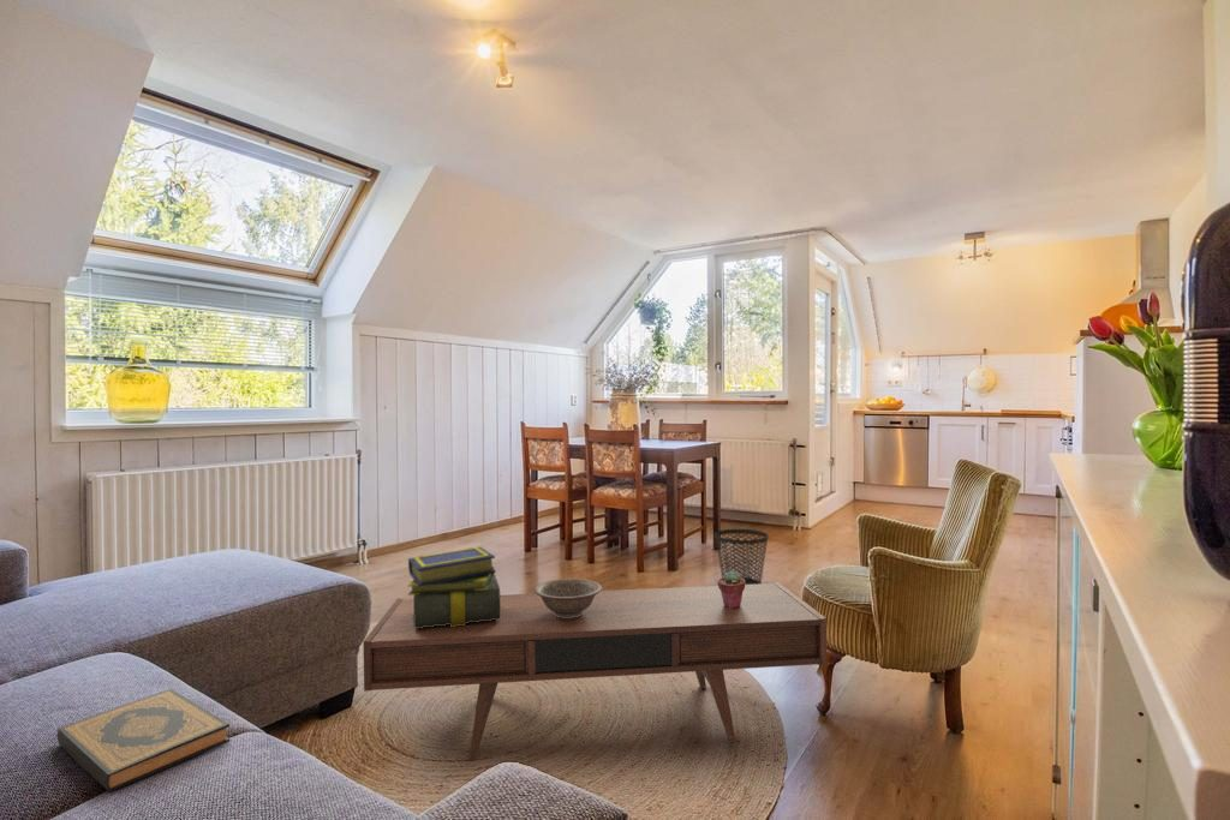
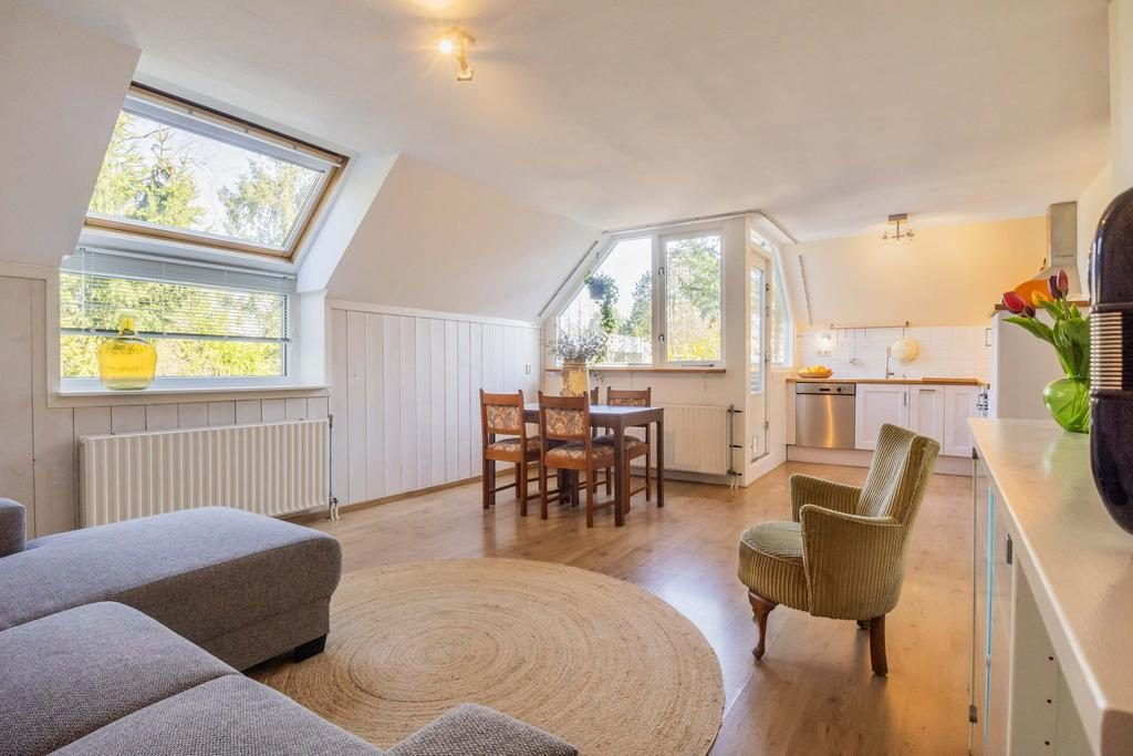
- potted succulent [716,570,745,609]
- decorative bowl [533,577,603,618]
- wastebasket [713,528,769,585]
- coffee table [363,581,828,761]
- stack of books [406,546,501,628]
- hardback book [55,688,232,792]
